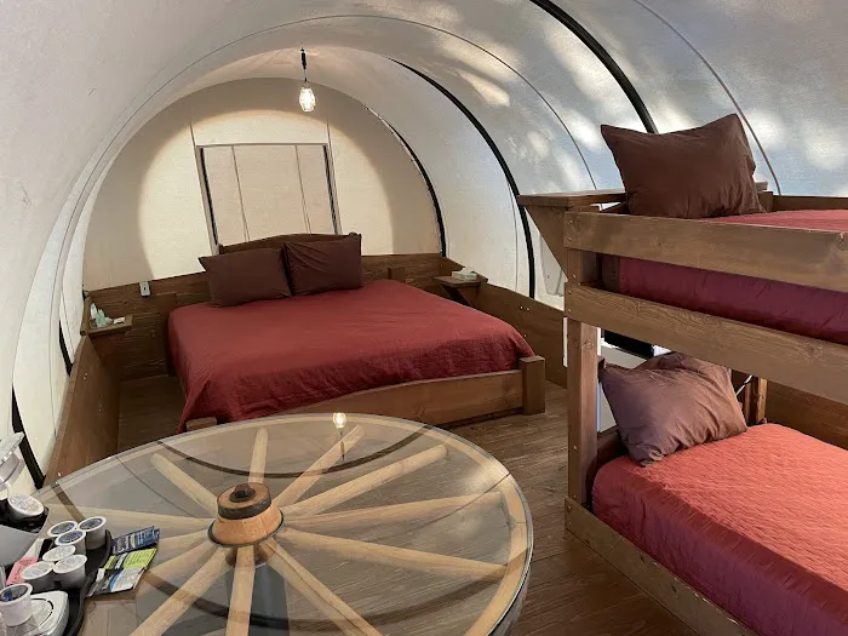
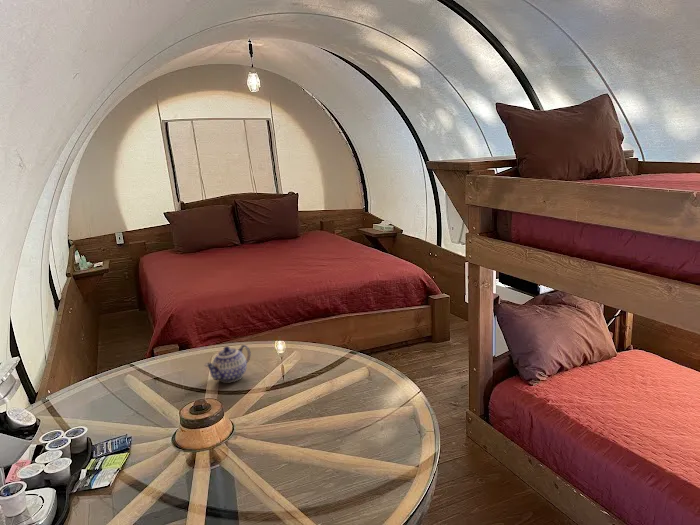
+ teapot [204,344,252,383]
